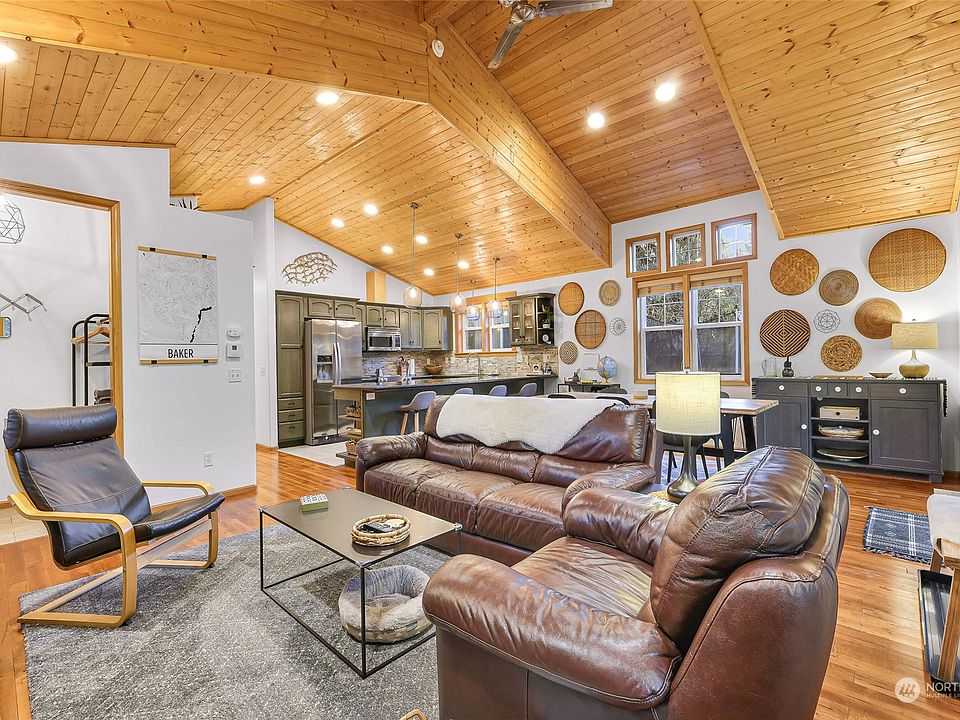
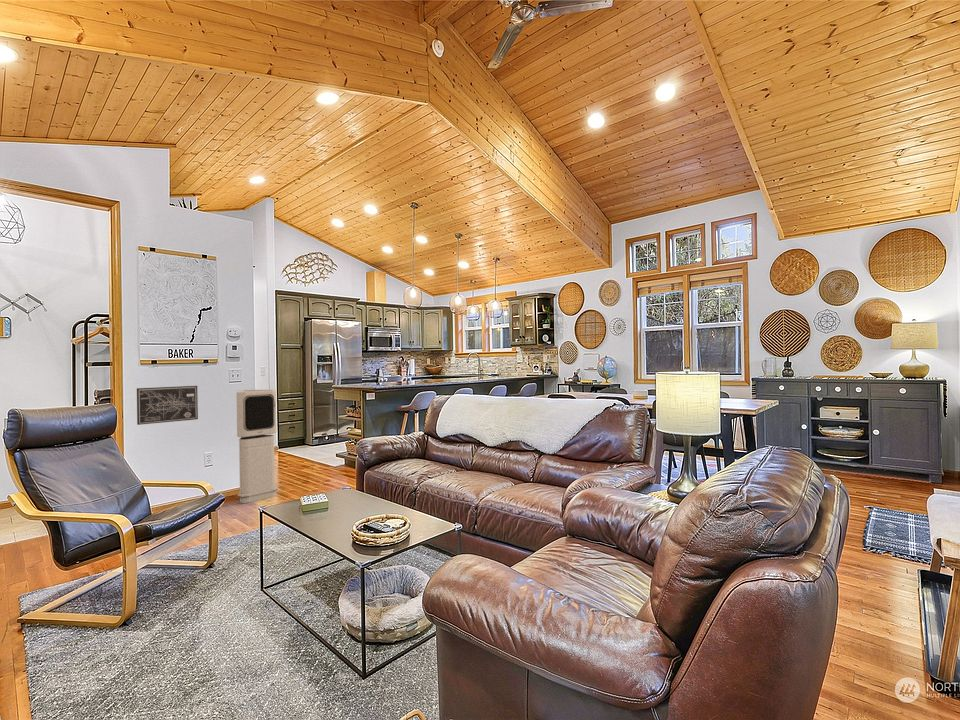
+ air purifier [236,389,278,504]
+ wall art [136,385,199,426]
